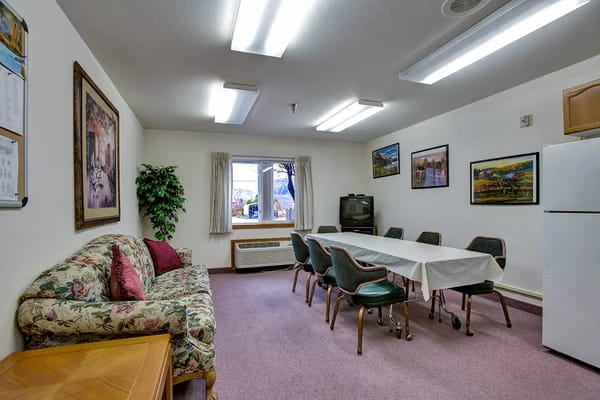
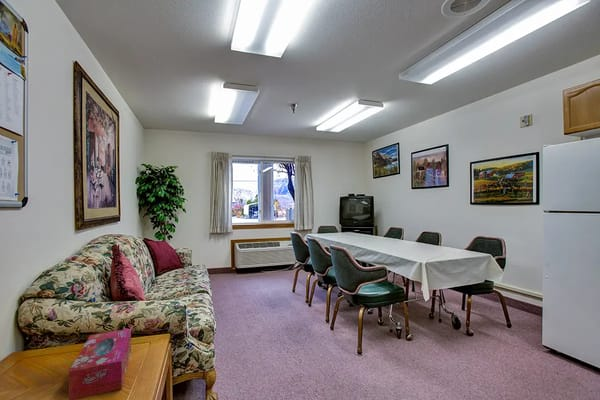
+ tissue box [68,328,132,400]
